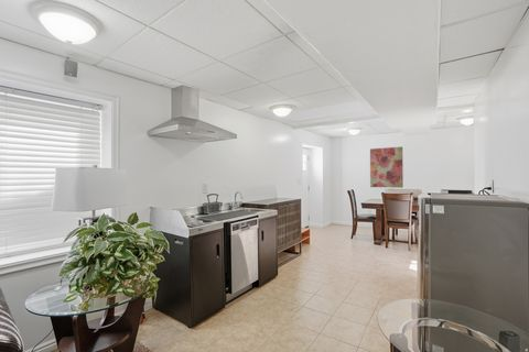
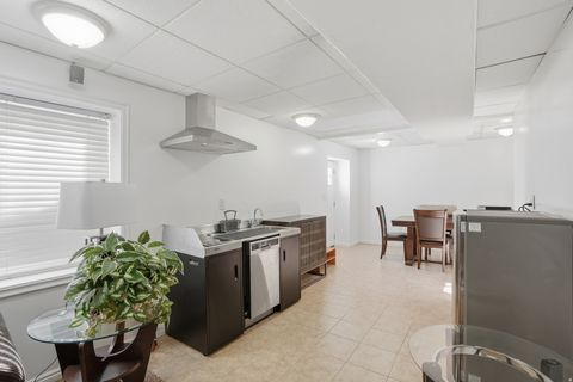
- wall art [369,146,404,189]
